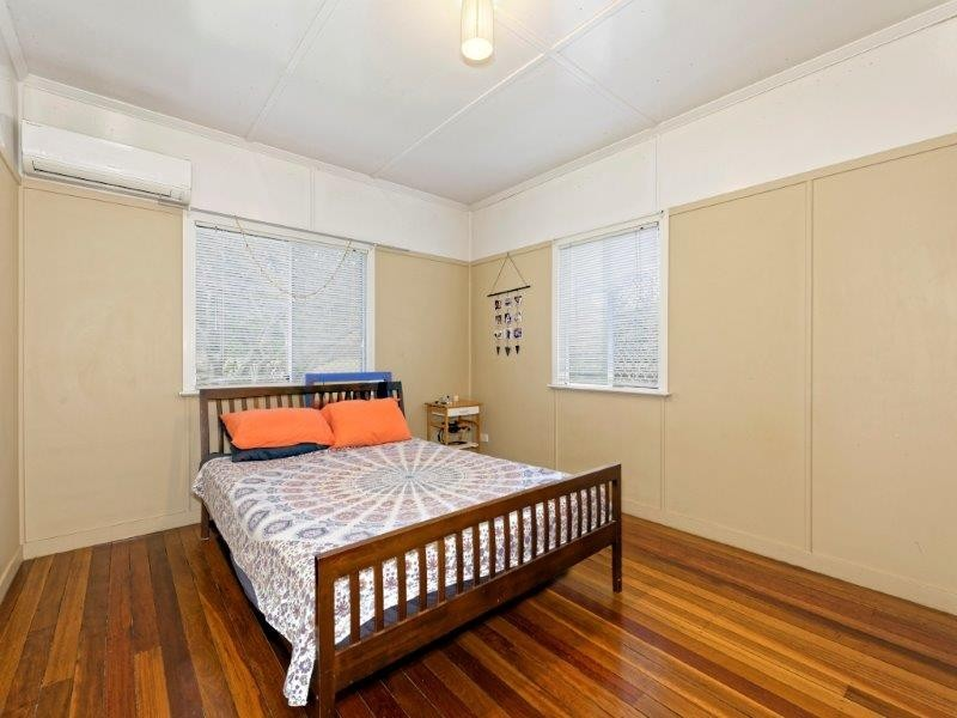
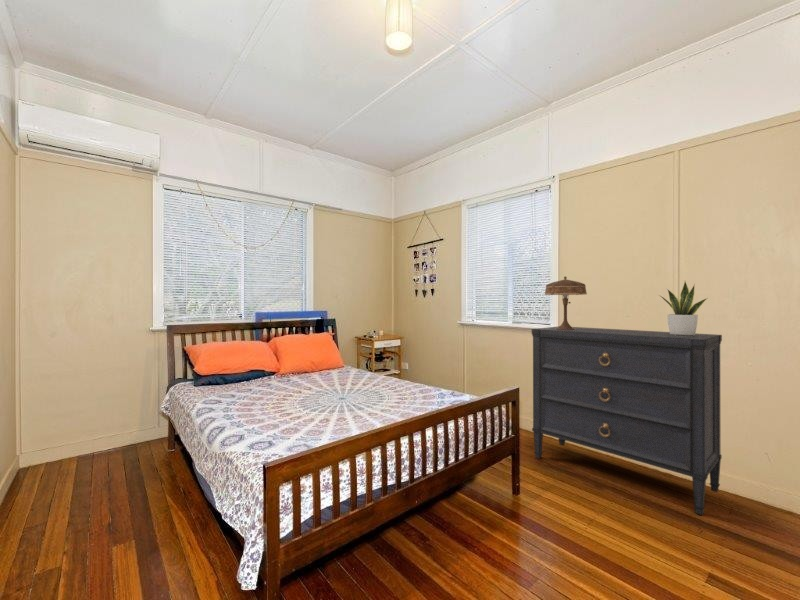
+ potted plant [658,281,708,336]
+ table lamp [543,276,588,330]
+ dresser [531,325,723,516]
